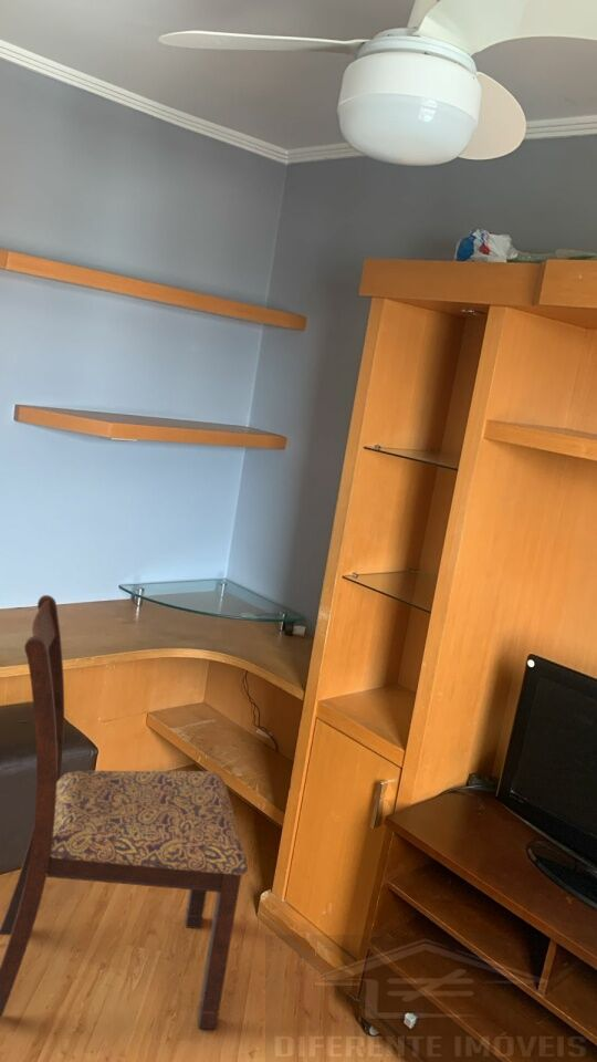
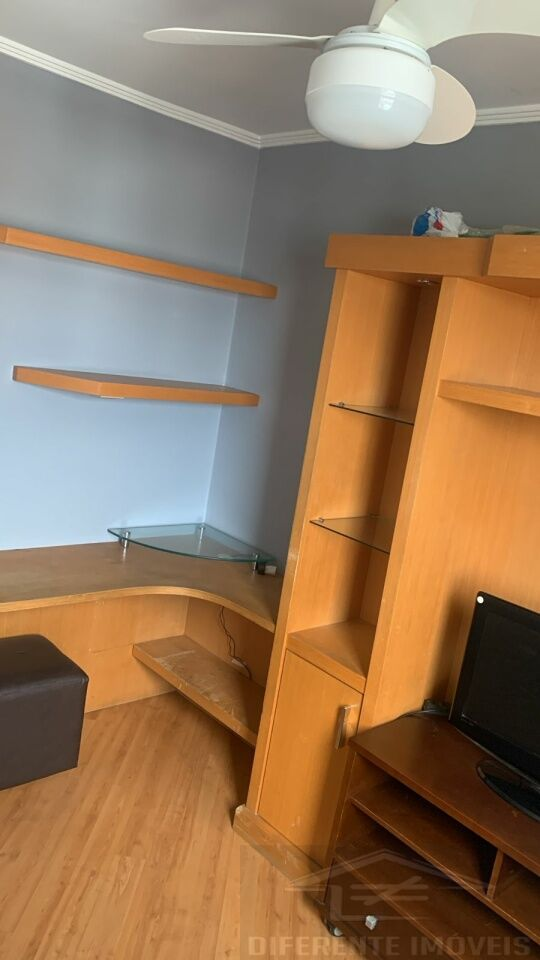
- chair [0,594,249,1030]
